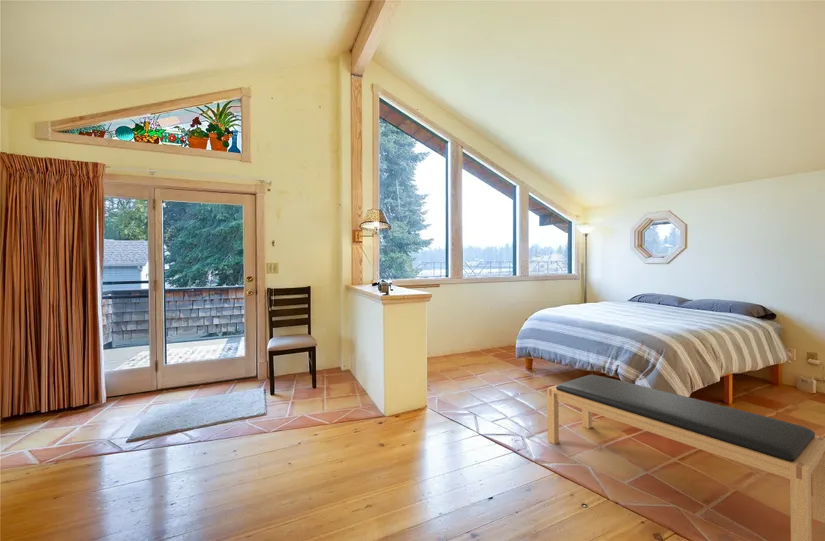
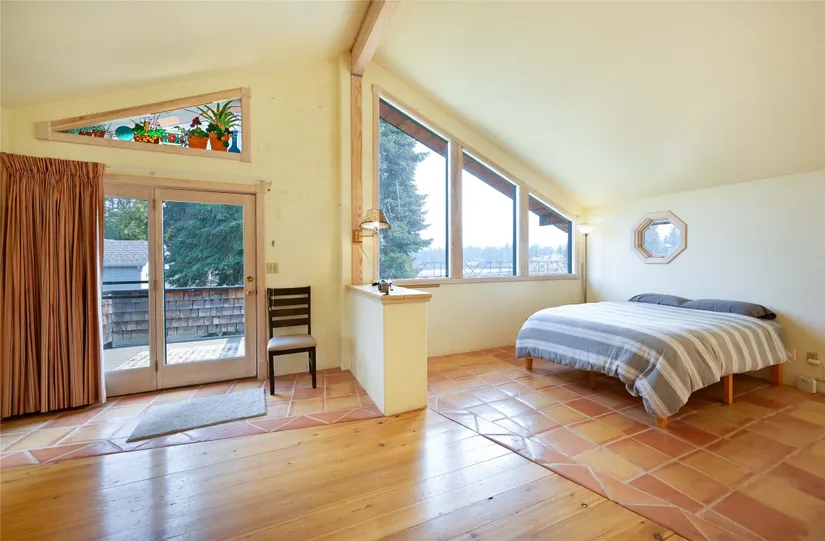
- bench [546,374,825,541]
